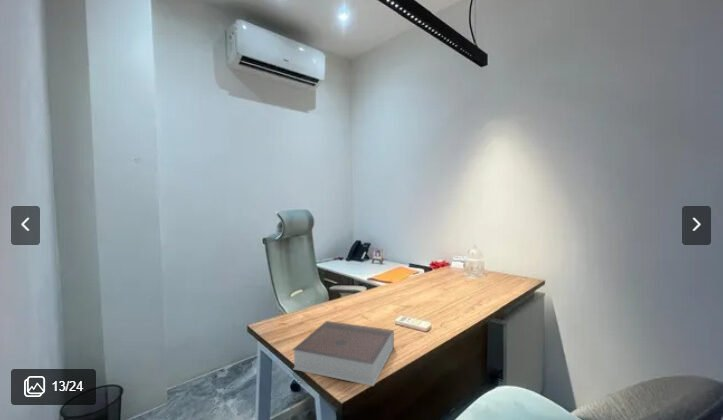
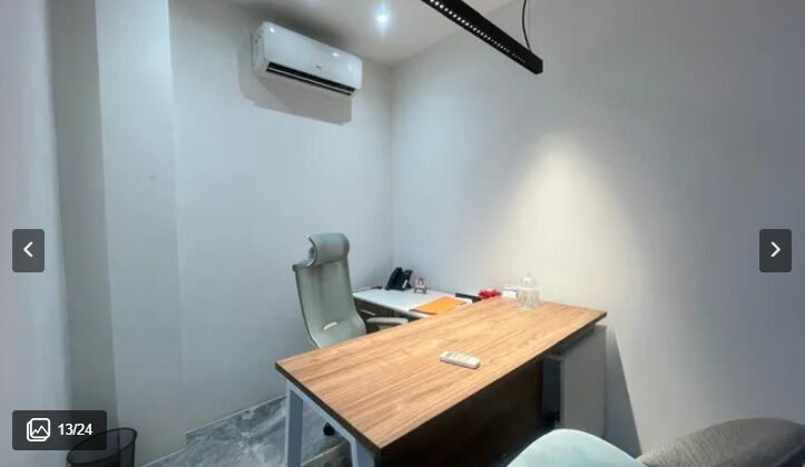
- book [291,320,395,387]
